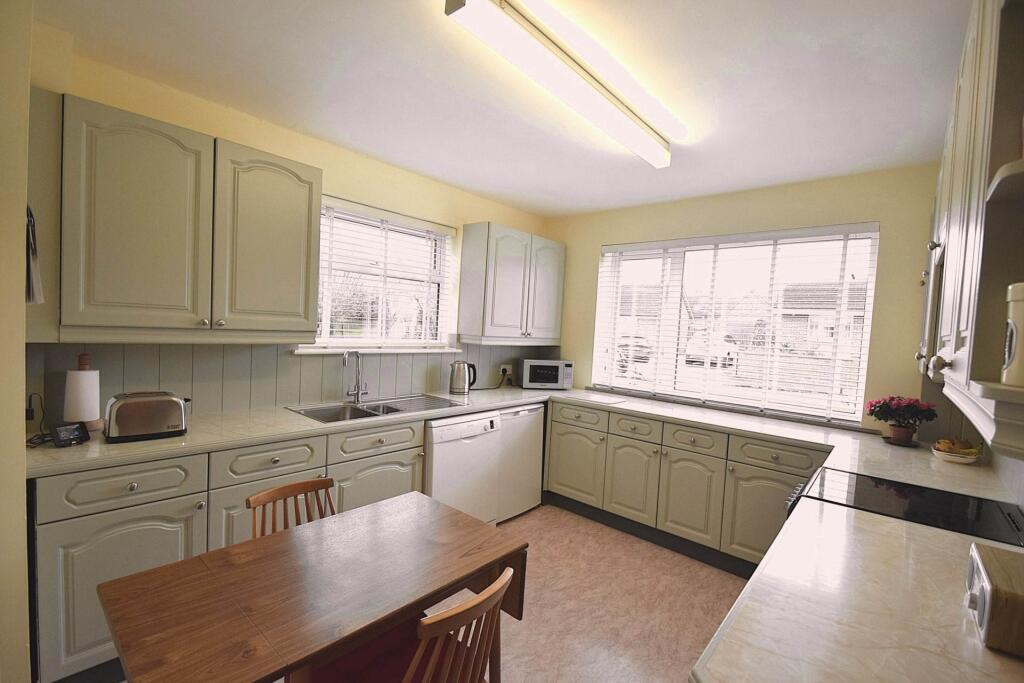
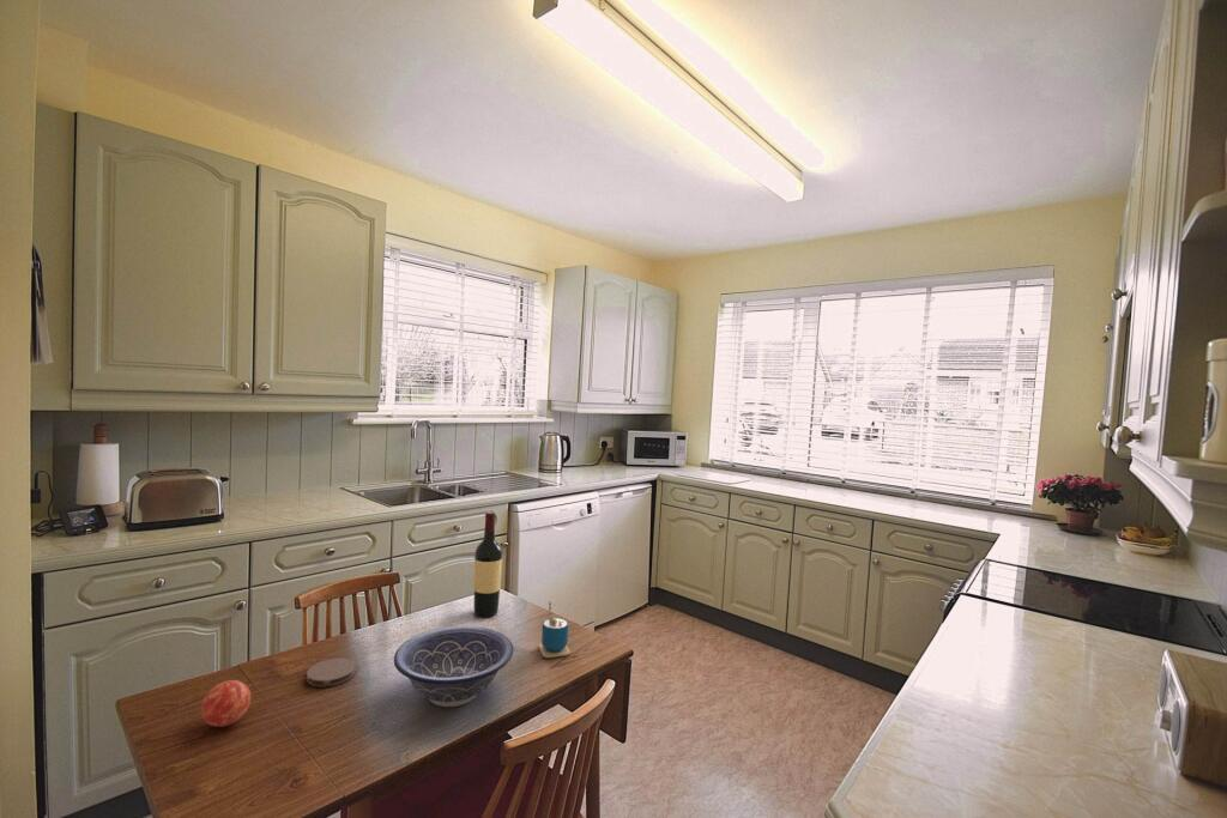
+ cup [538,600,572,659]
+ decorative bowl [393,625,514,708]
+ coaster [306,658,357,687]
+ wine bottle [472,510,503,618]
+ apple [200,679,253,728]
